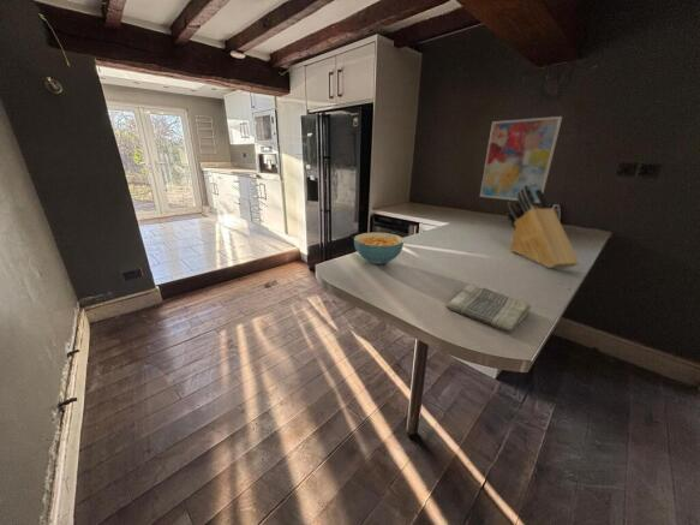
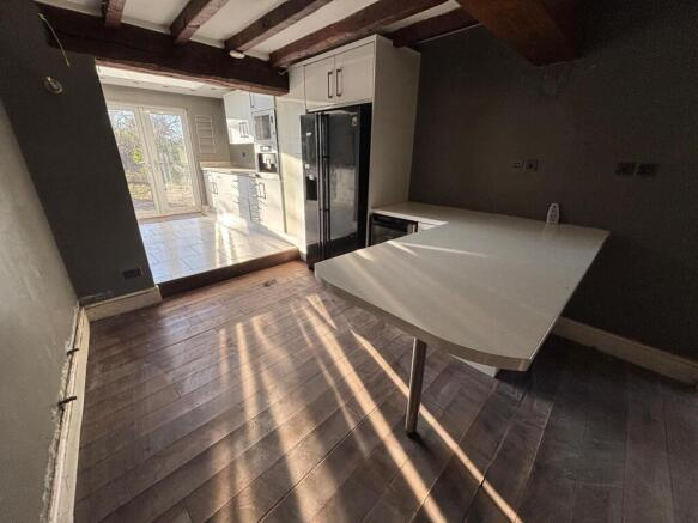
- dish towel [445,284,532,334]
- cereal bowl [353,231,405,266]
- knife block [505,185,580,269]
- wall art [479,115,563,204]
